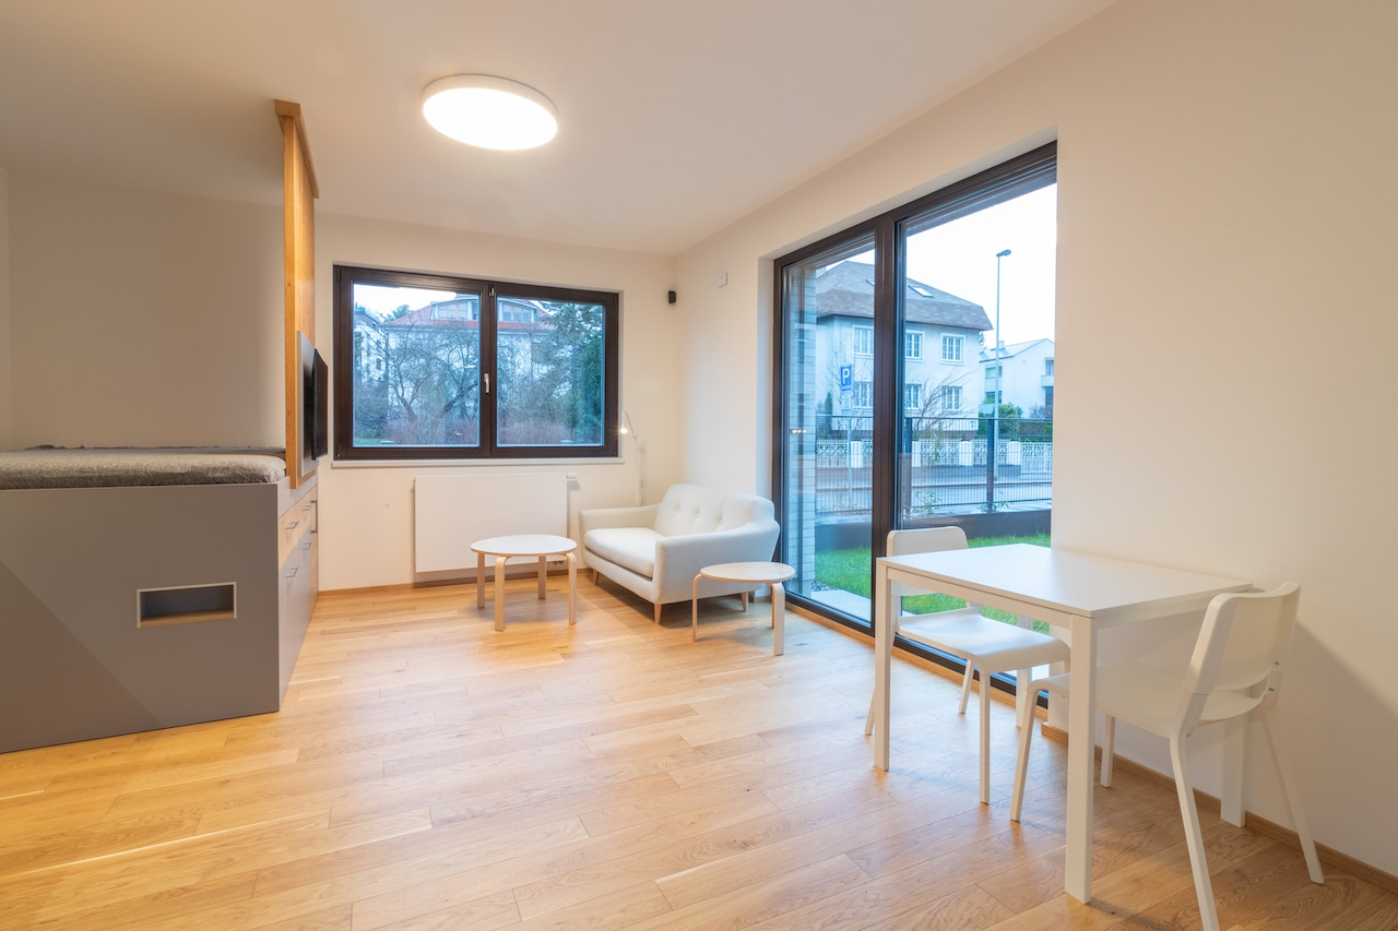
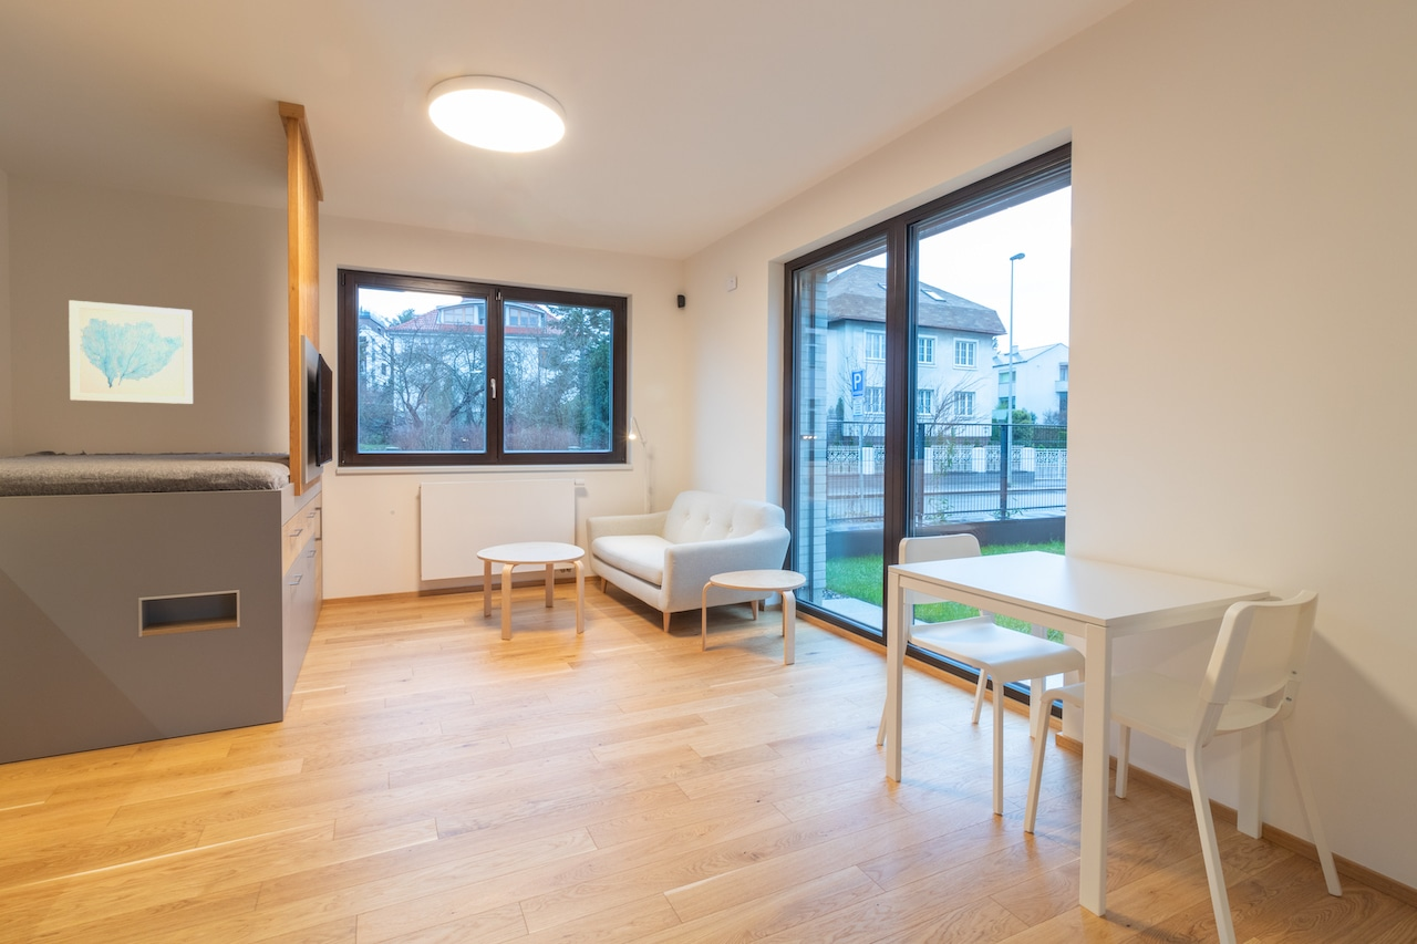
+ wall art [68,299,194,405]
